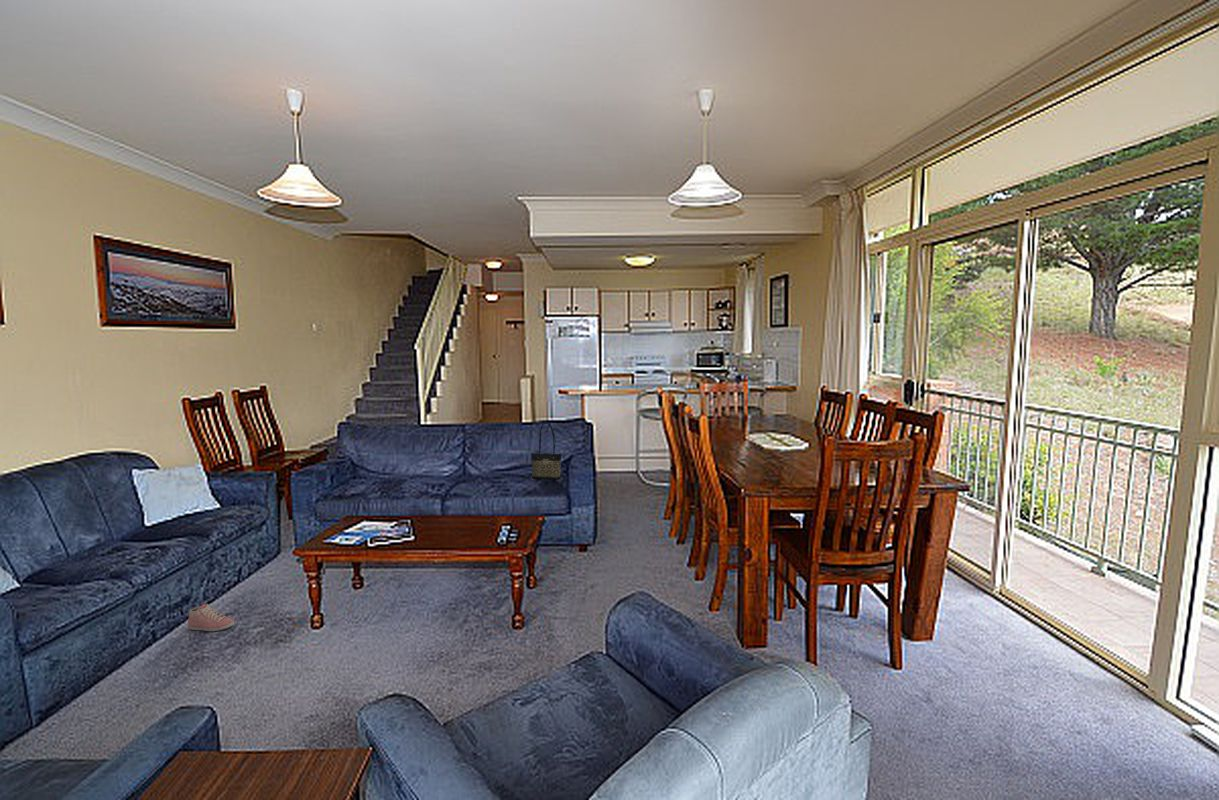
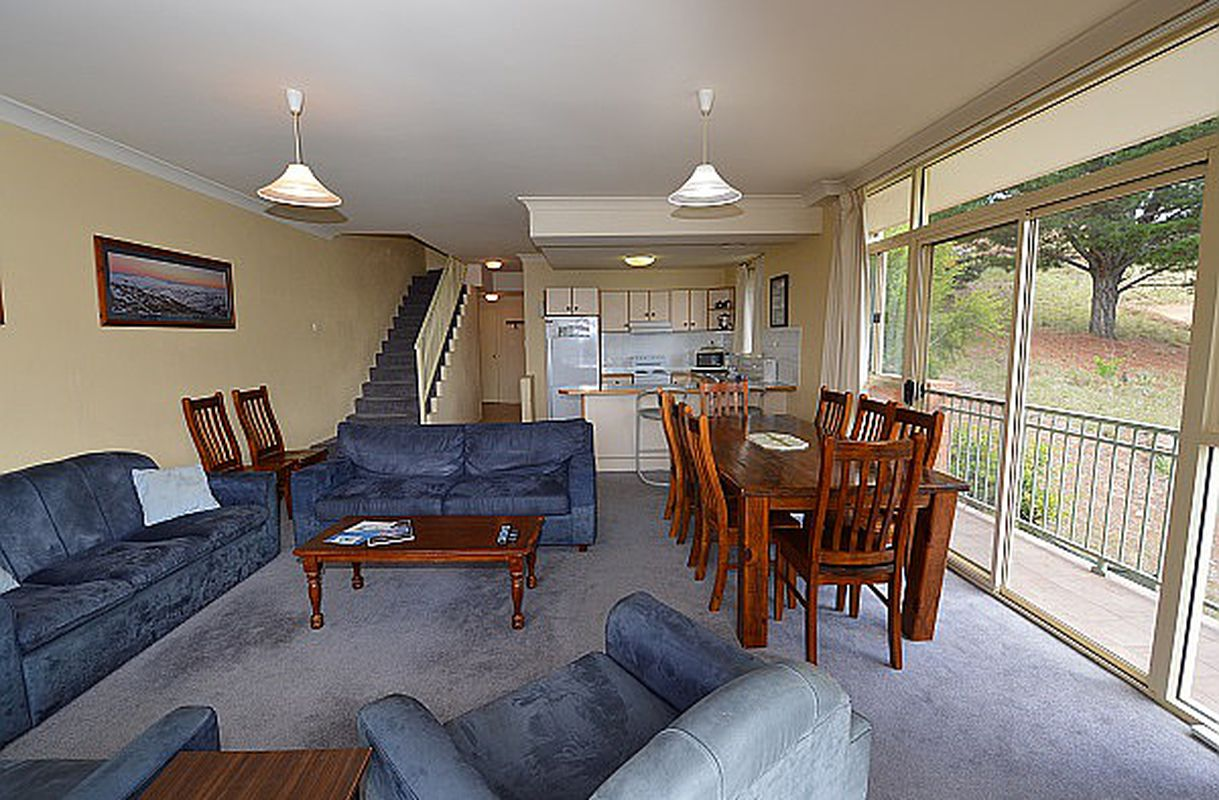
- tote bag [530,422,562,480]
- sneaker [187,603,235,632]
